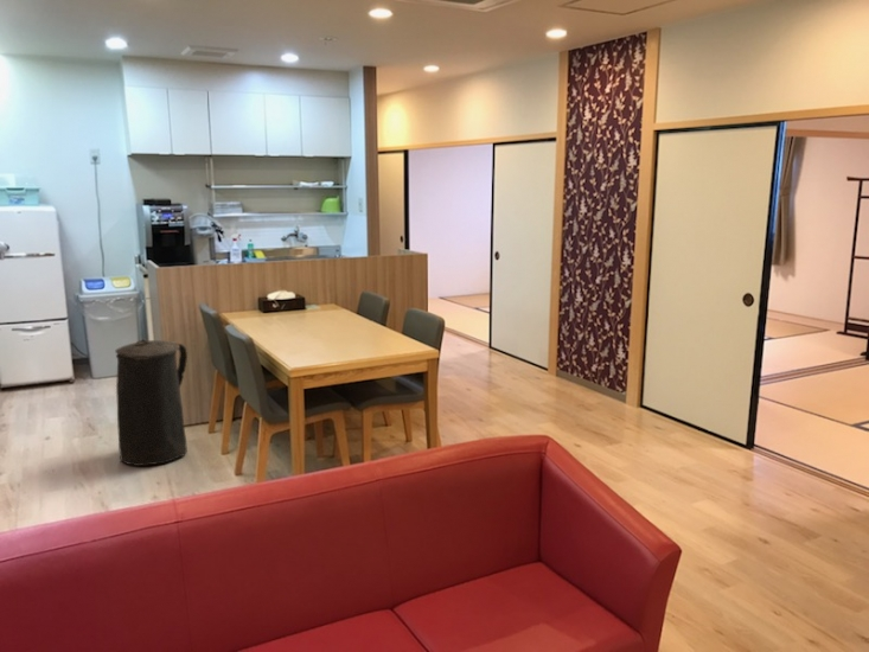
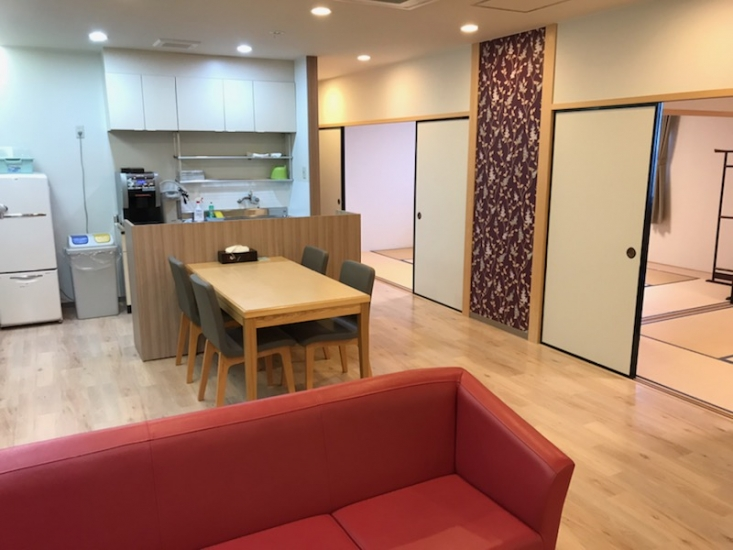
- trash can [114,337,189,467]
